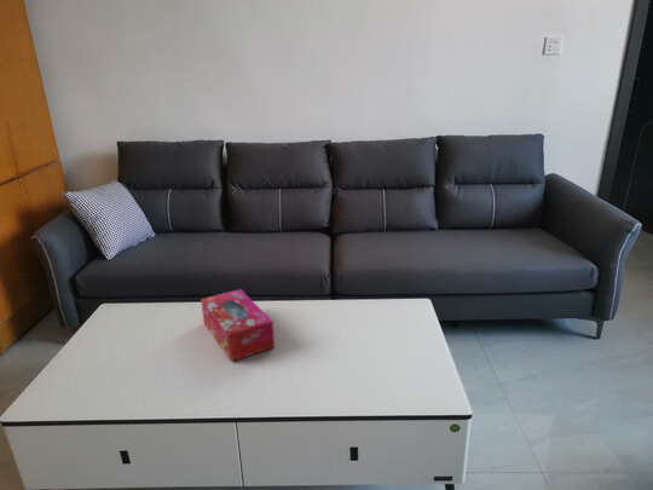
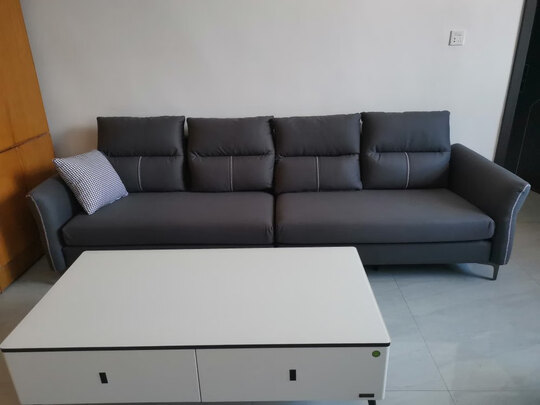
- tissue box [200,288,276,363]
